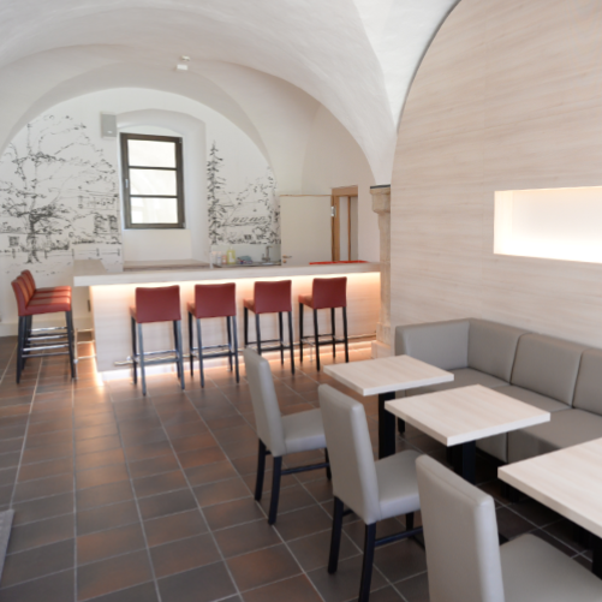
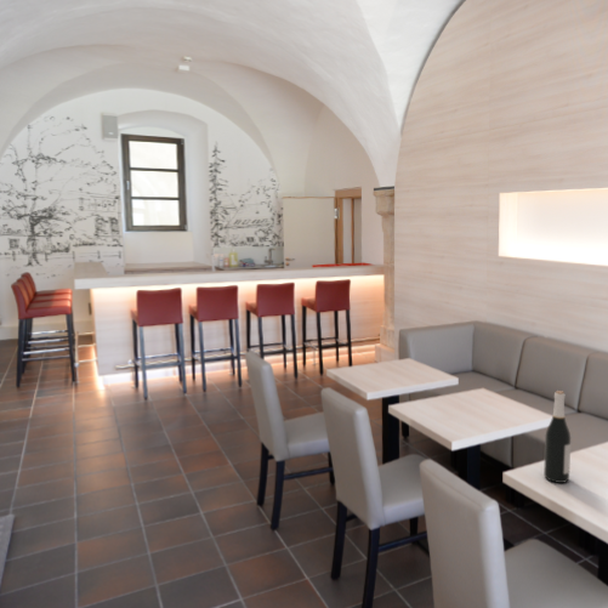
+ wine bottle [542,390,572,484]
